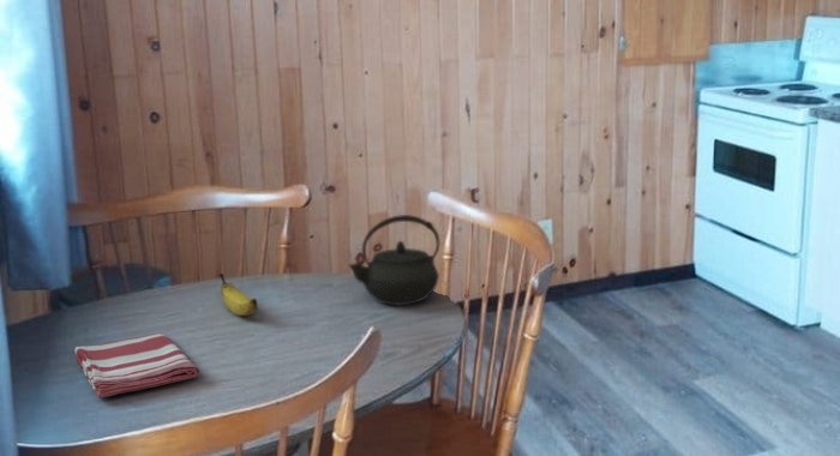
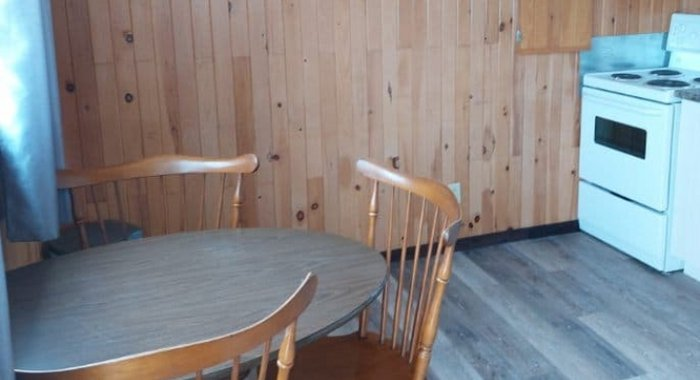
- dish towel [73,332,202,400]
- kettle [348,214,442,306]
- banana [218,272,258,317]
